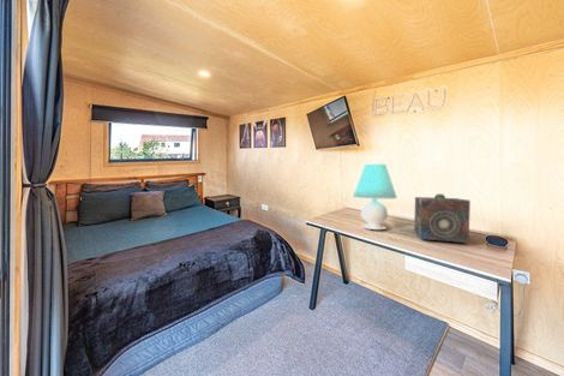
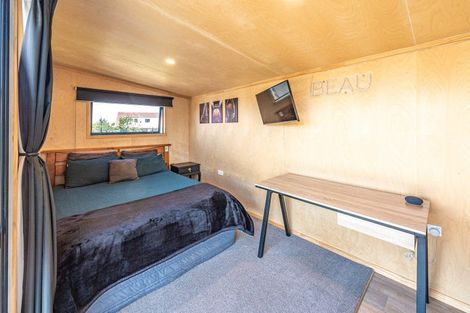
- speaker [413,193,472,244]
- table lamp [352,162,398,231]
